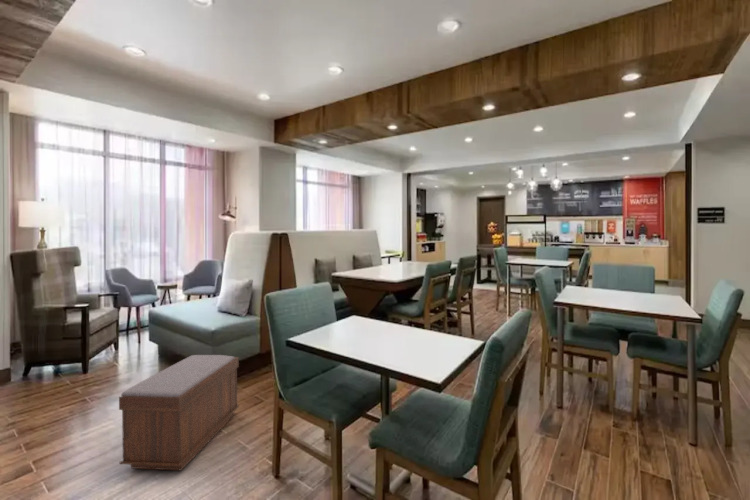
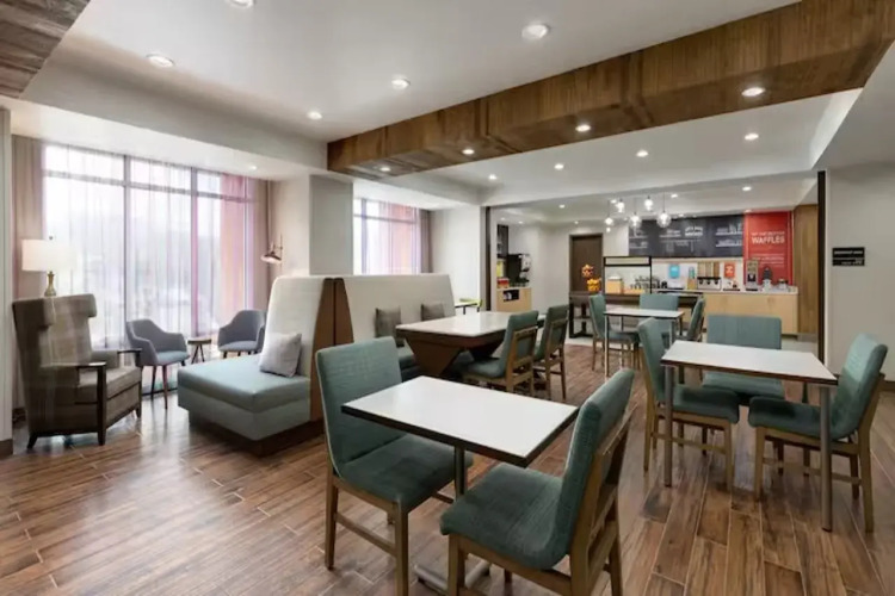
- bench [118,354,240,472]
